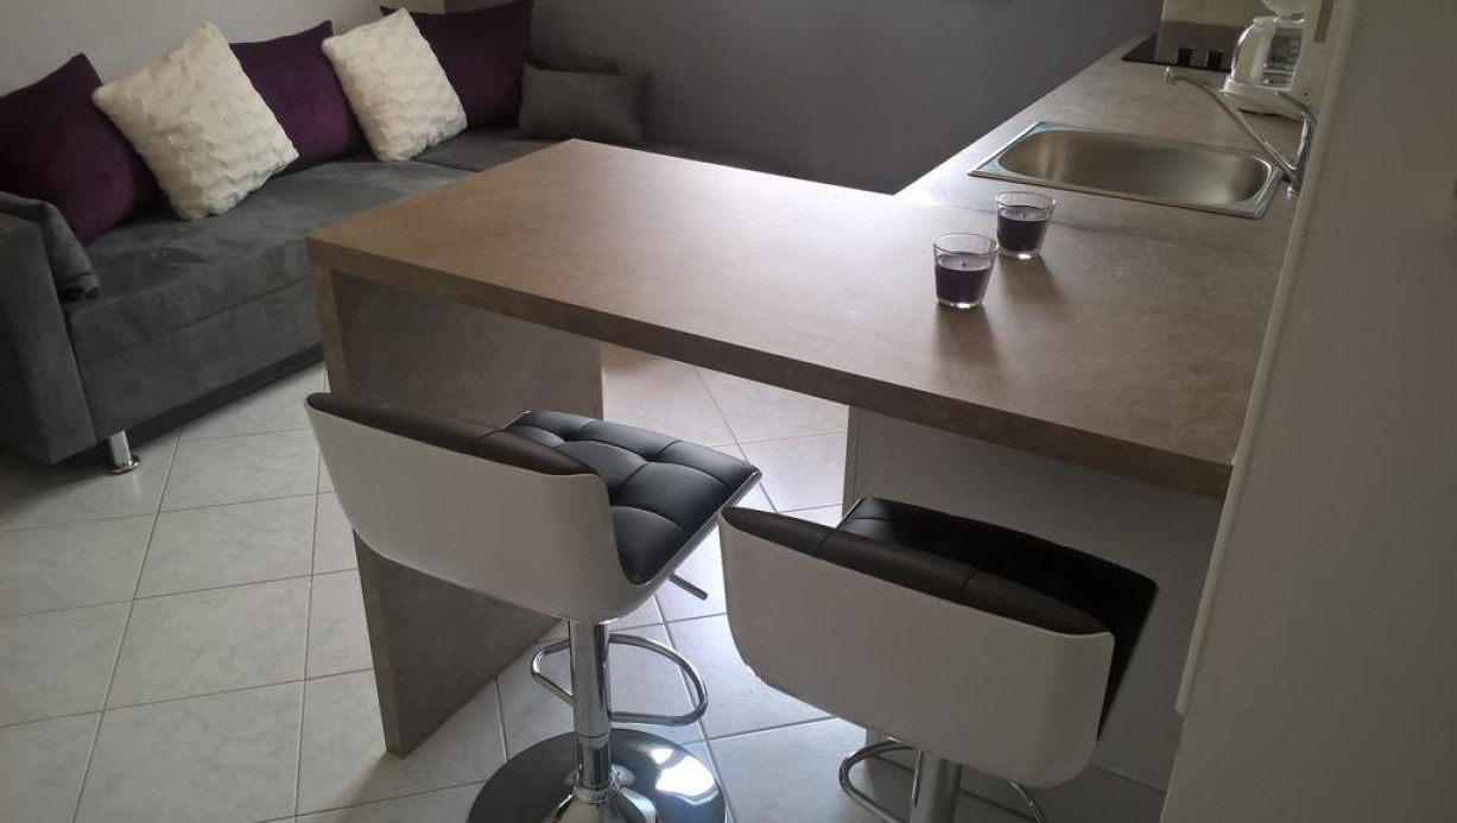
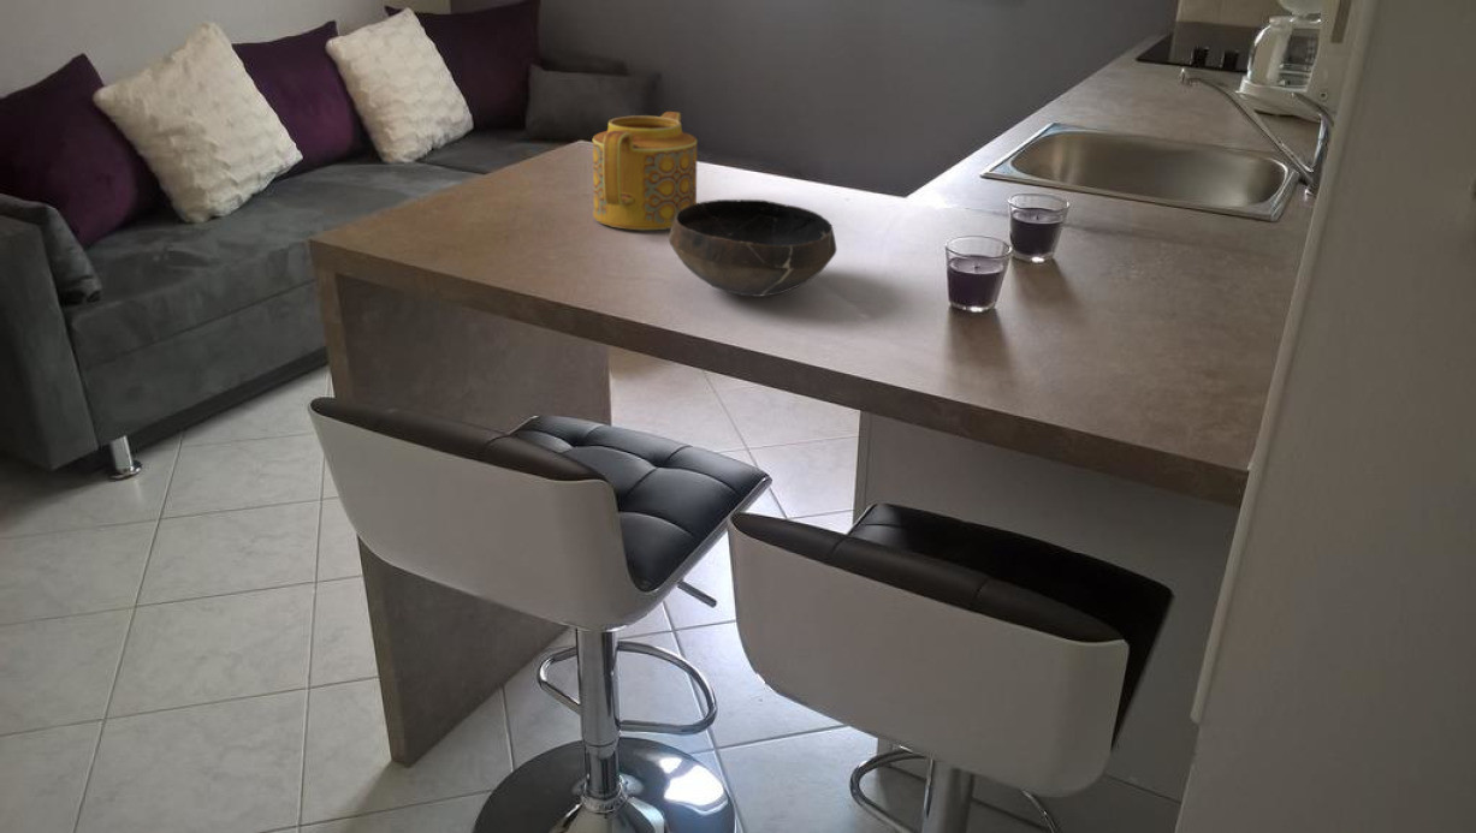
+ bowl [668,198,838,298]
+ teapot [592,111,698,231]
